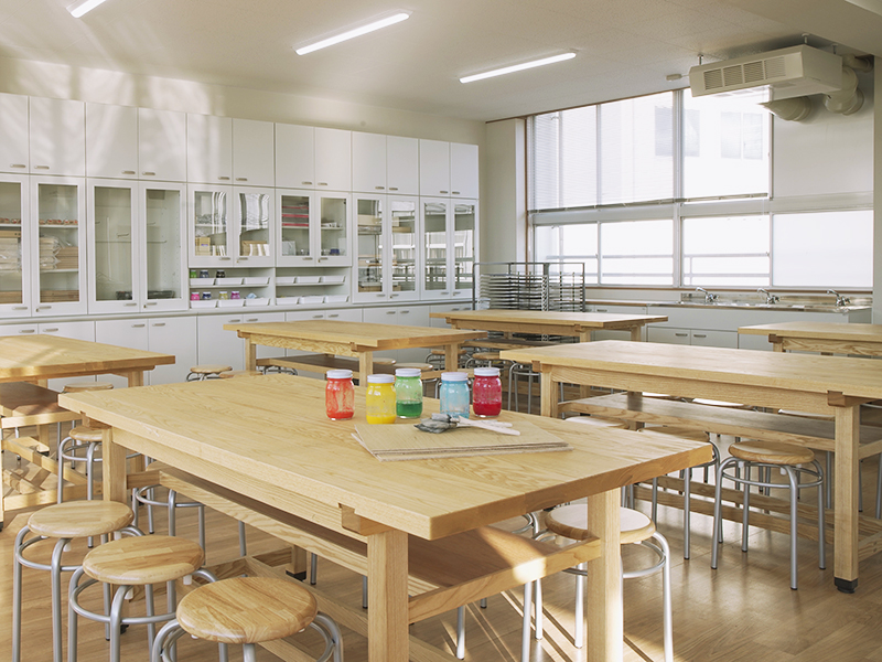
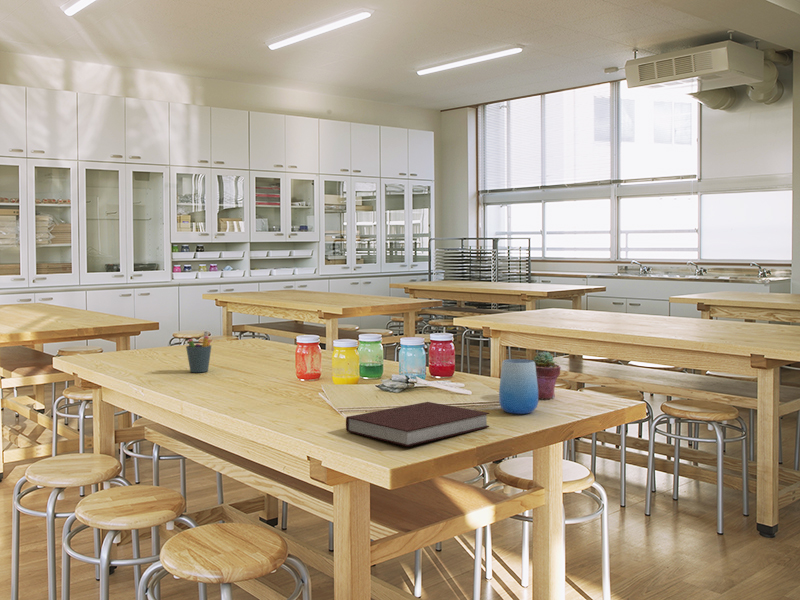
+ pen holder [185,330,212,373]
+ cup [498,358,539,415]
+ notebook [345,401,490,447]
+ potted succulent [532,350,562,400]
